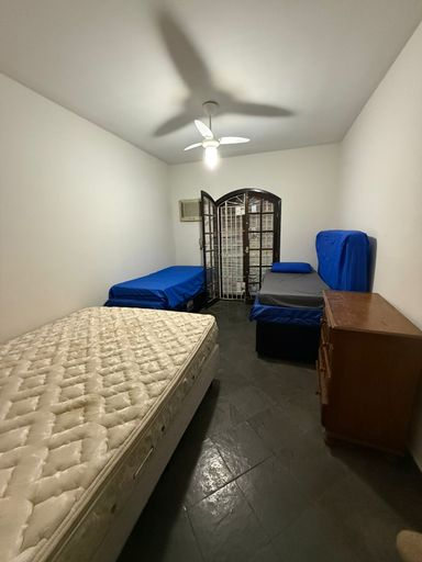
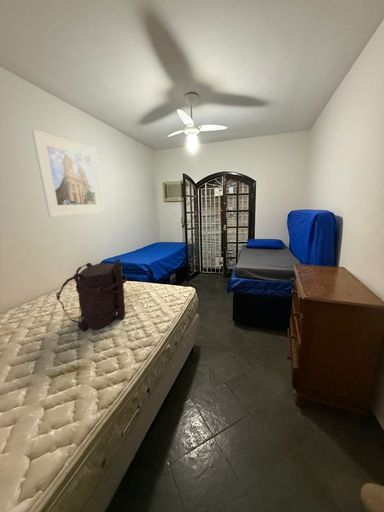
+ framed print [30,128,105,218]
+ backpack [55,258,127,332]
